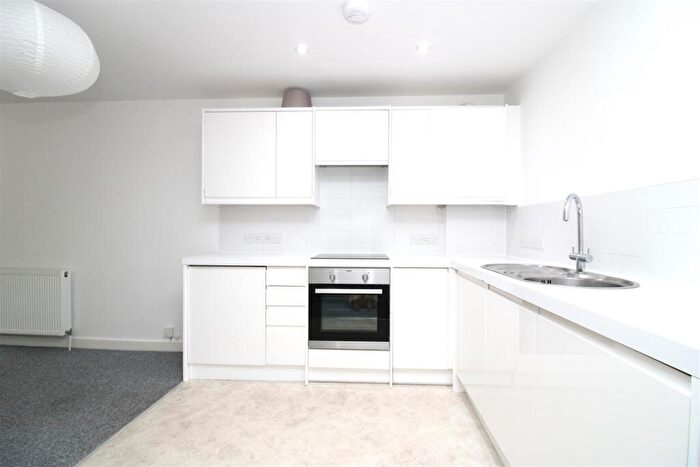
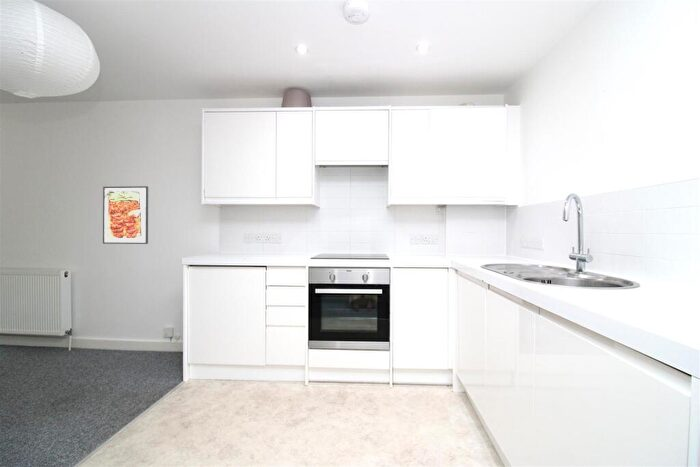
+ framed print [102,185,149,245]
